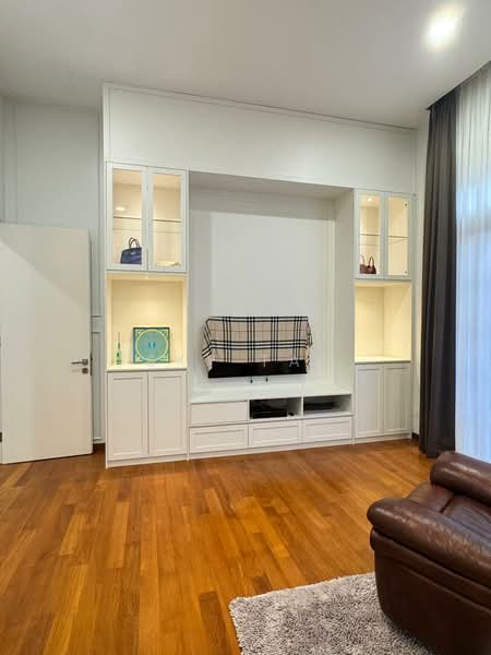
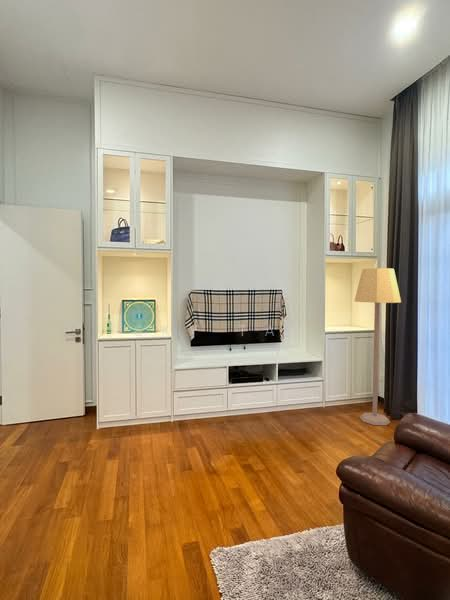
+ lamp [354,267,402,426]
